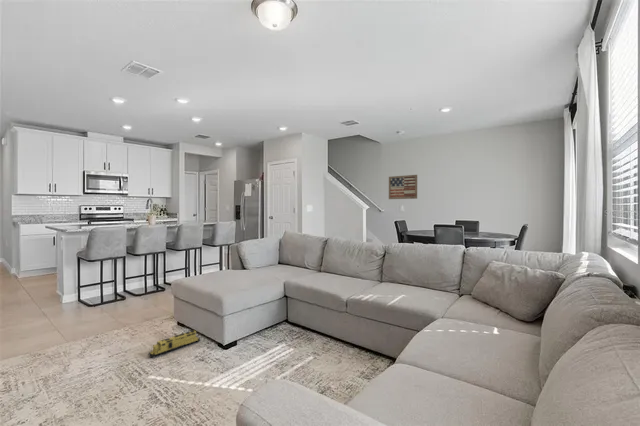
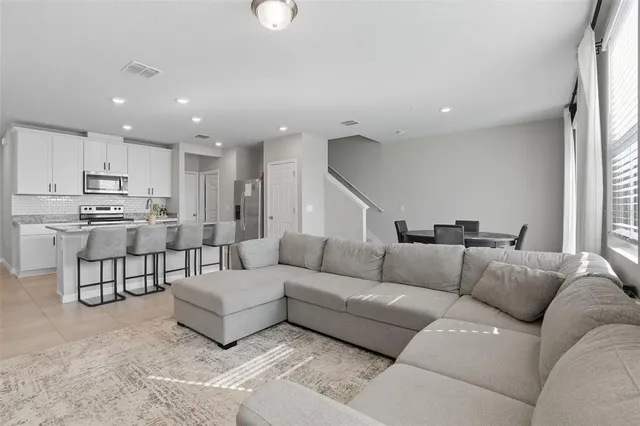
- wall art [388,174,418,200]
- toy train [147,330,201,358]
